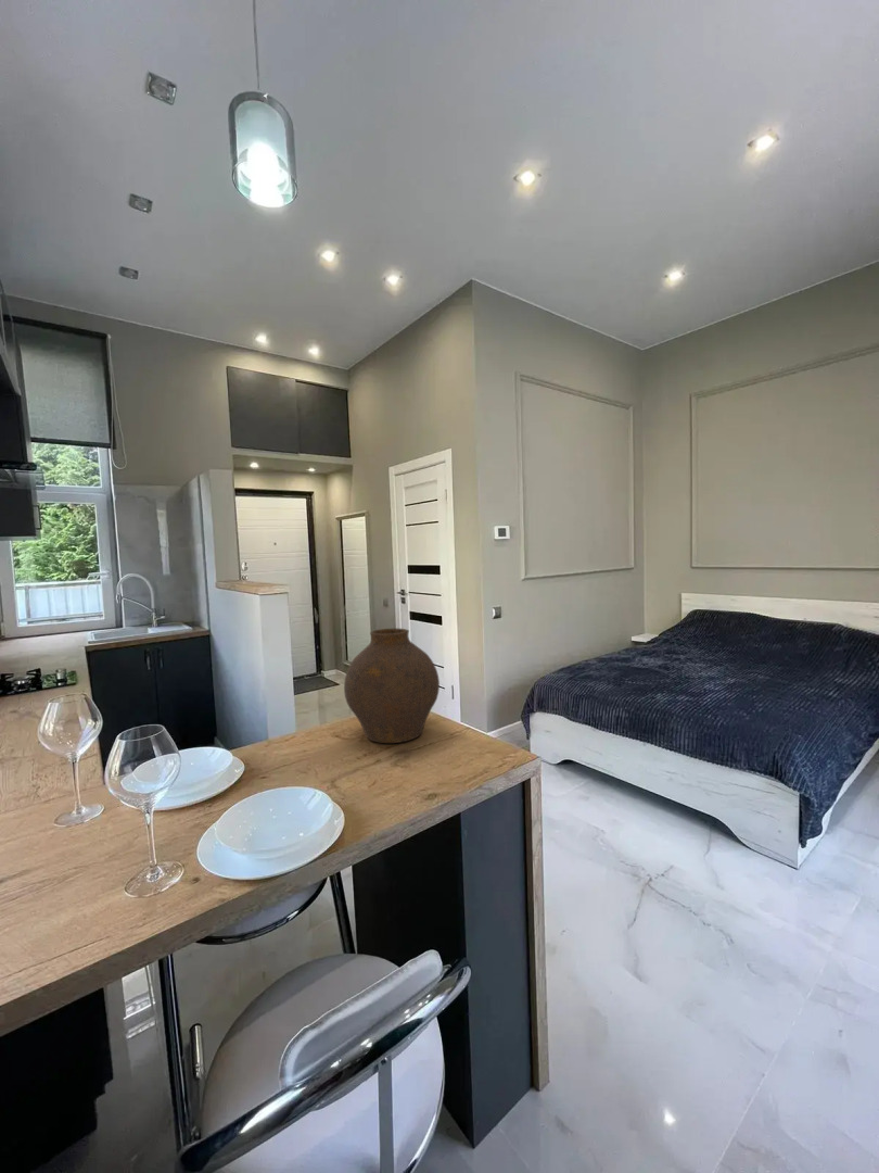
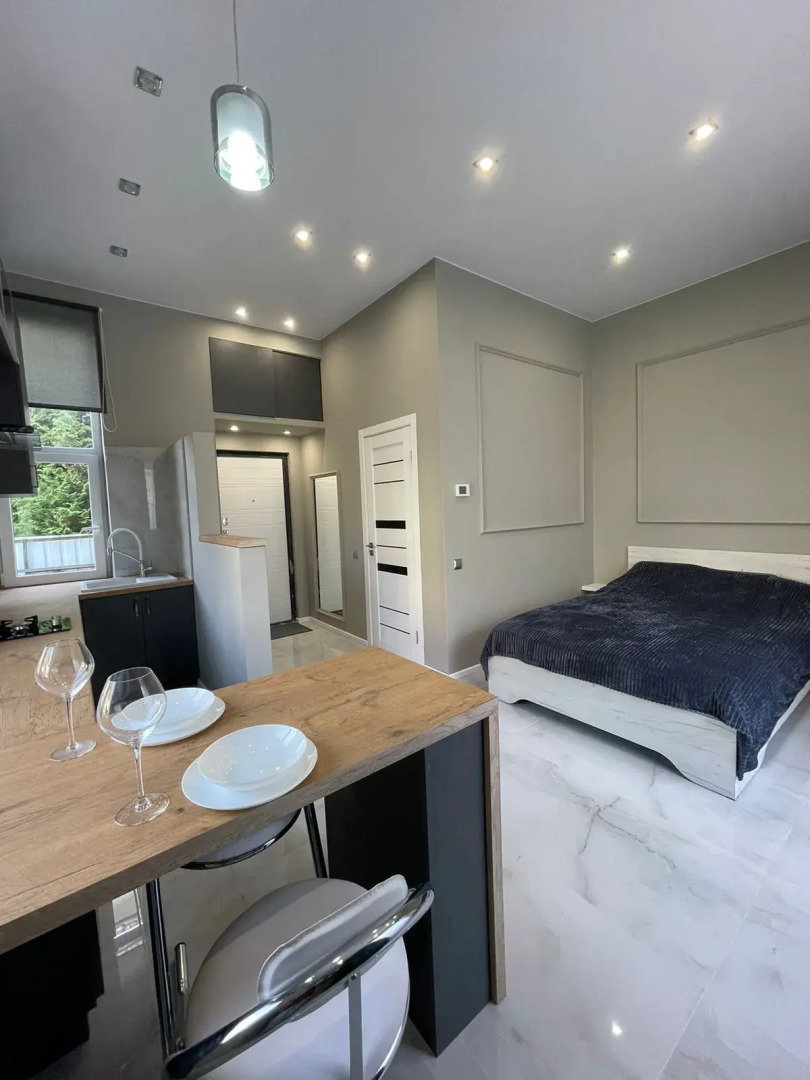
- vase [343,628,441,744]
